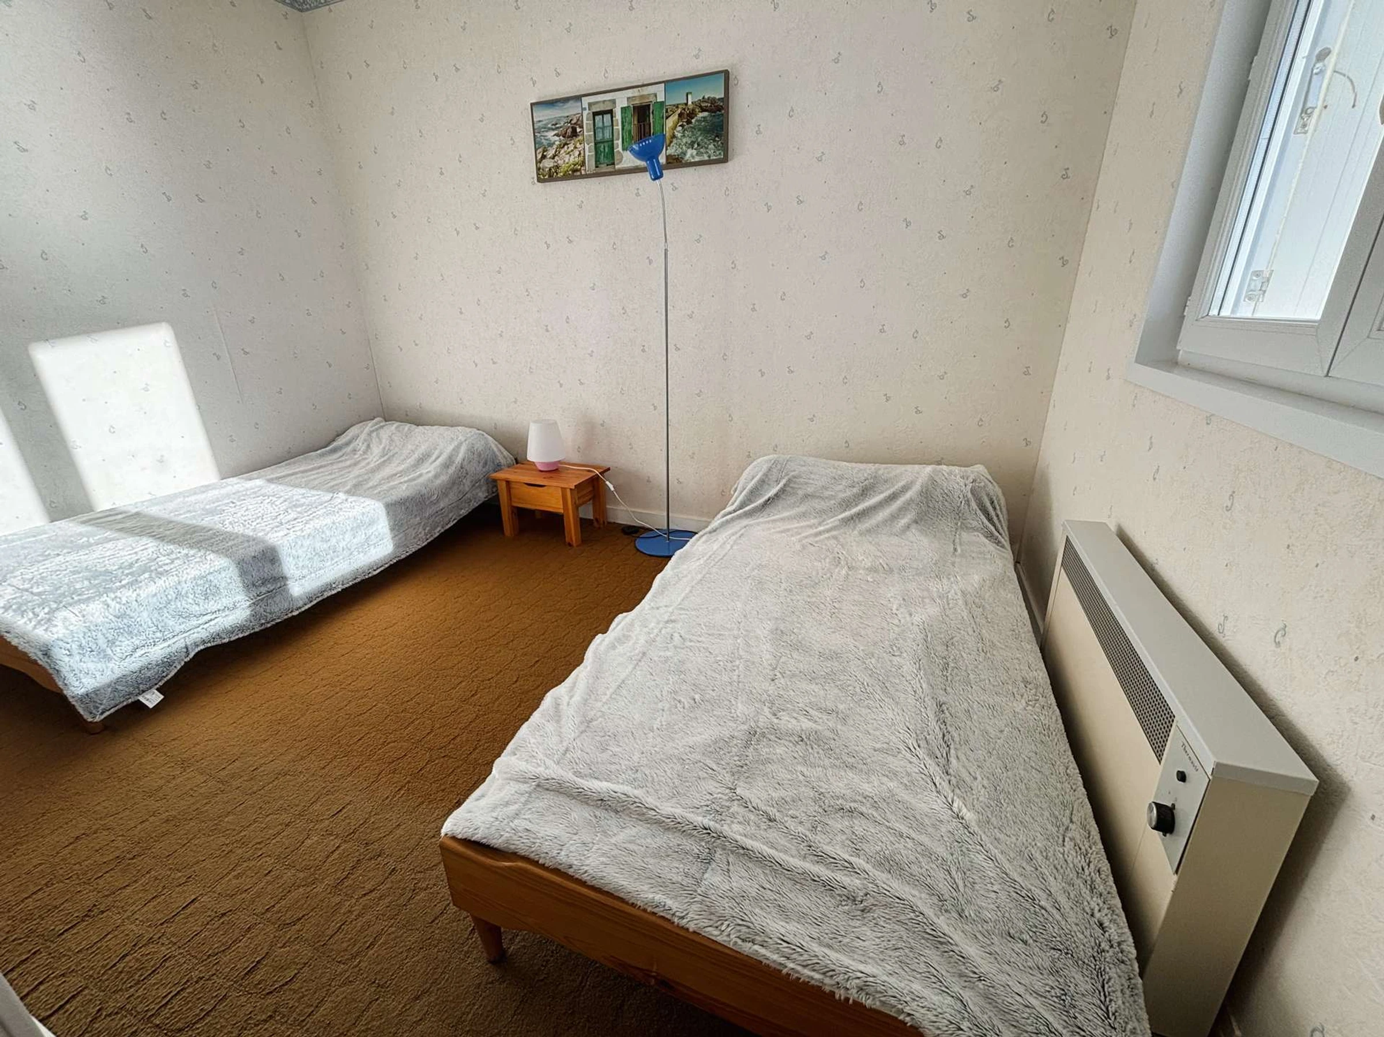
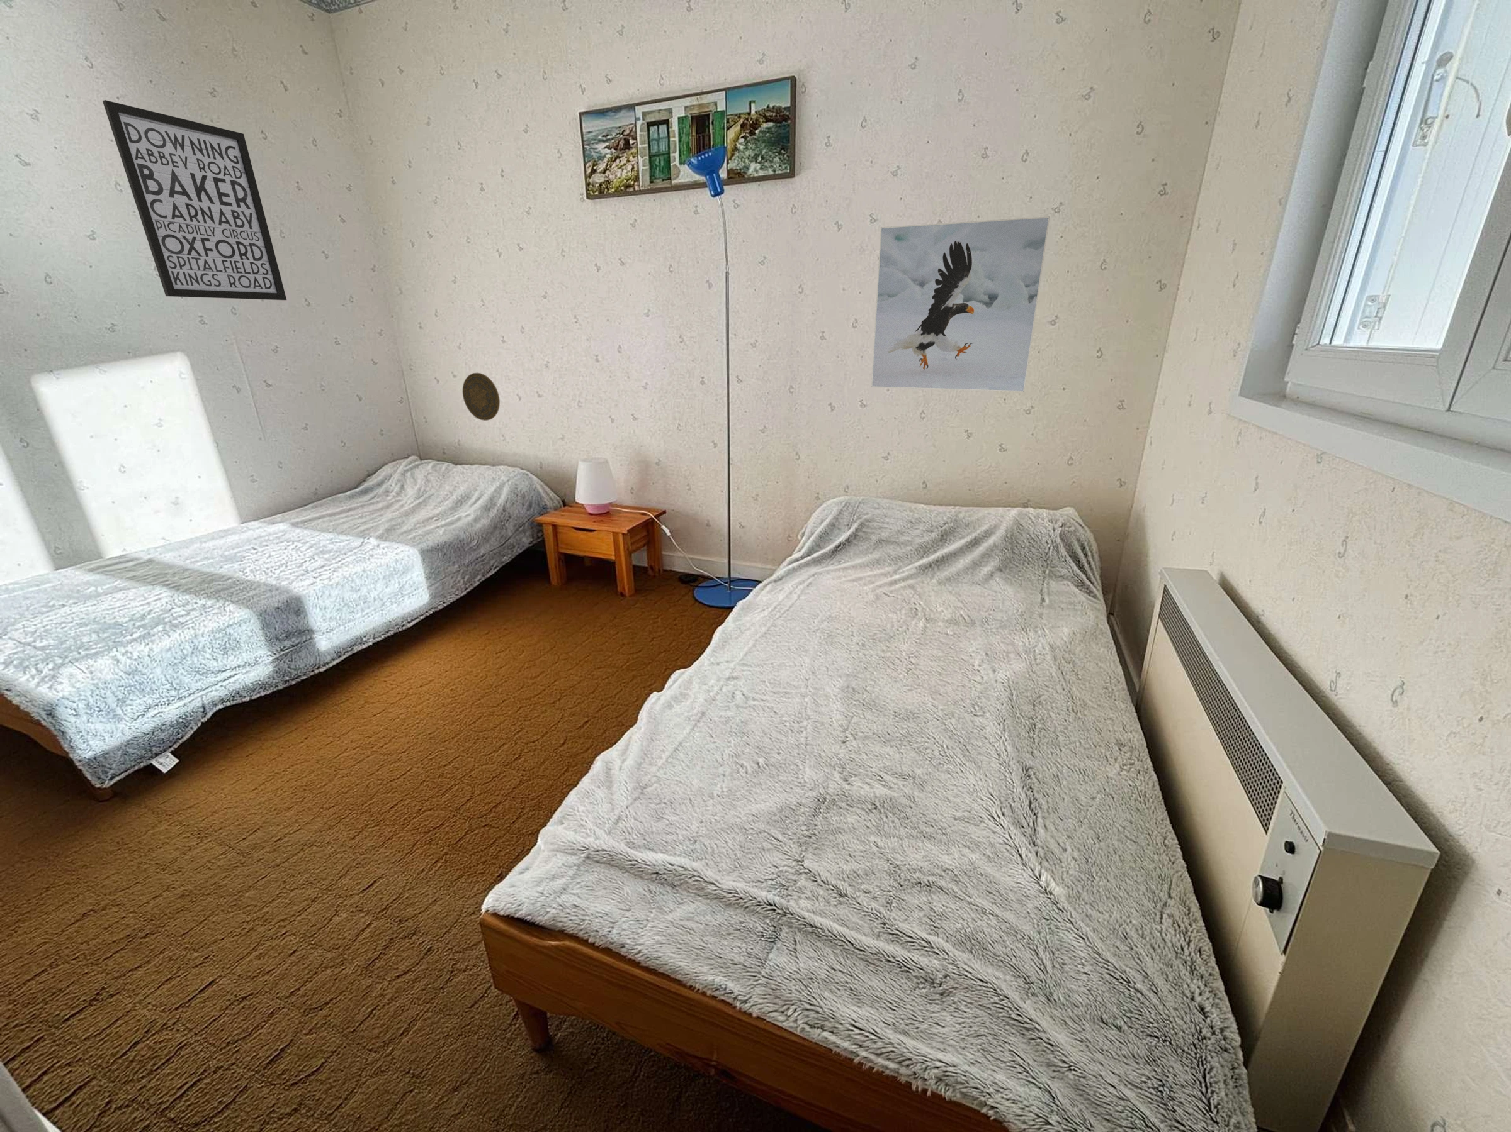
+ decorative plate [462,372,501,421]
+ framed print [871,216,1051,392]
+ wall art [102,100,287,301]
